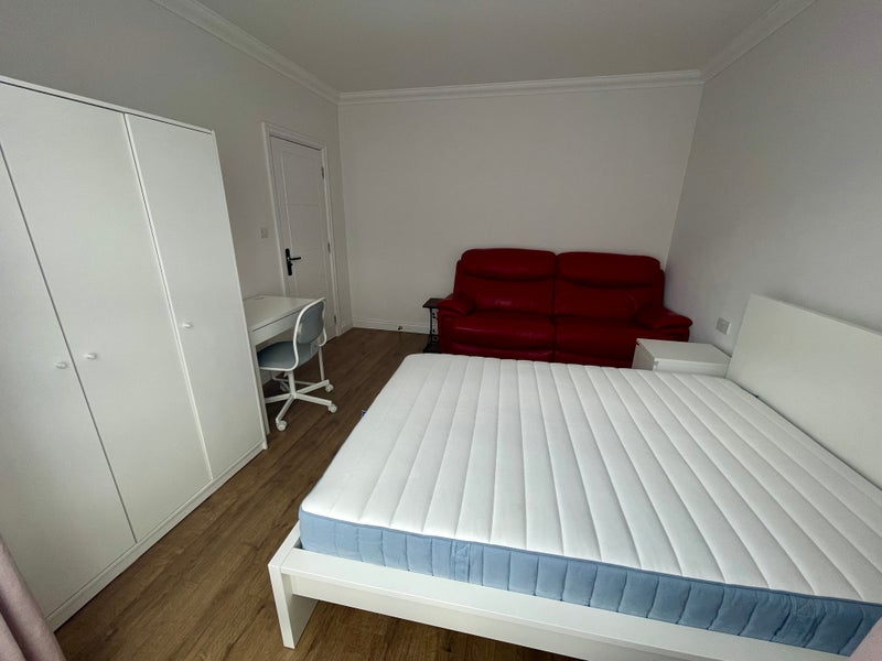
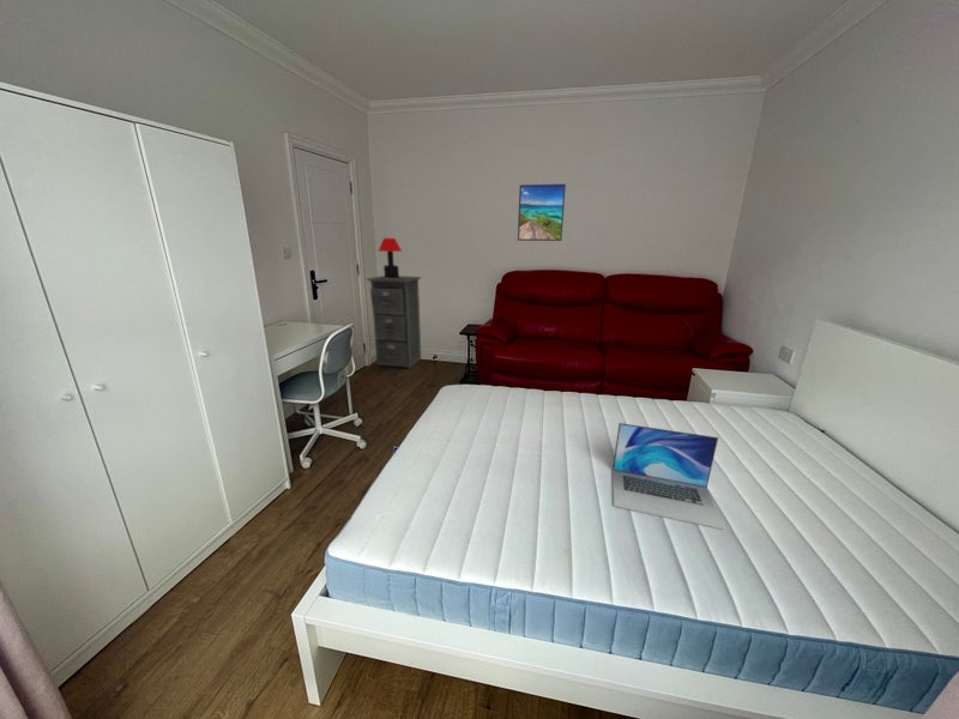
+ laptop [611,422,725,531]
+ table lamp [376,237,403,278]
+ filing cabinet [366,274,422,369]
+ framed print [517,183,567,242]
